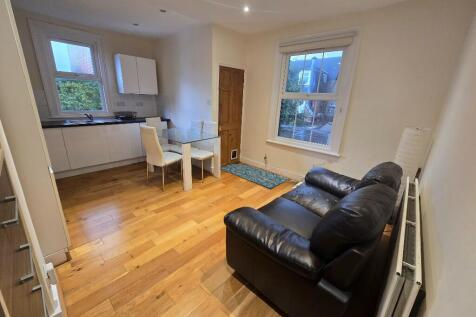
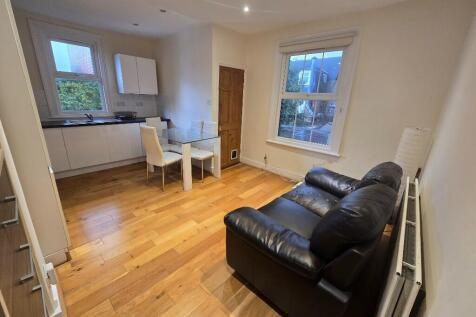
- rug [220,163,291,190]
